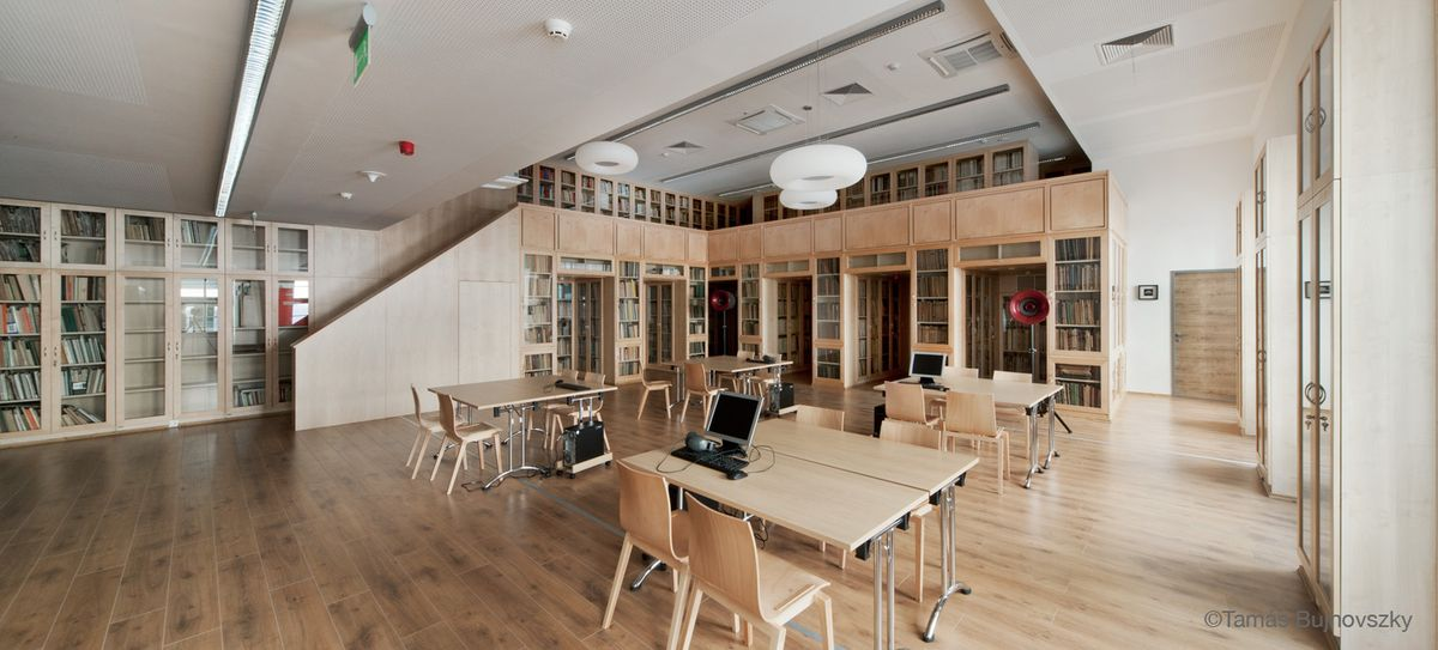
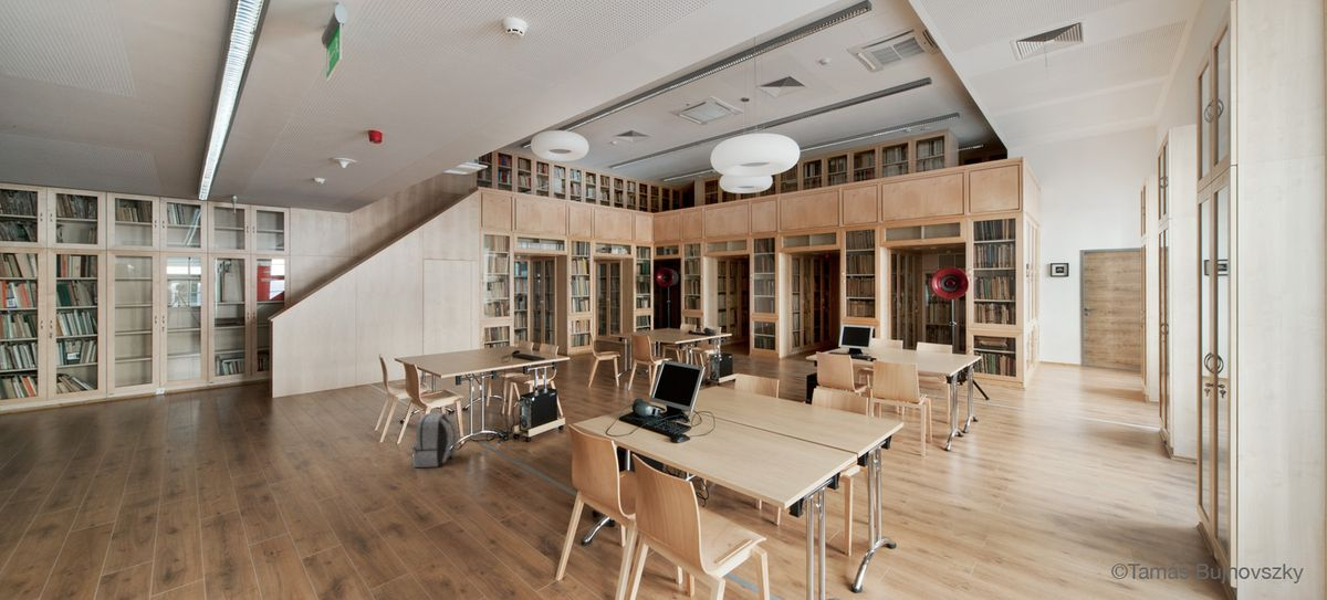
+ backpack [411,412,459,469]
